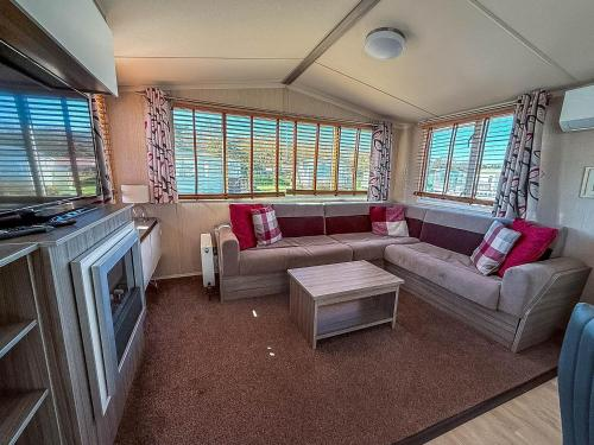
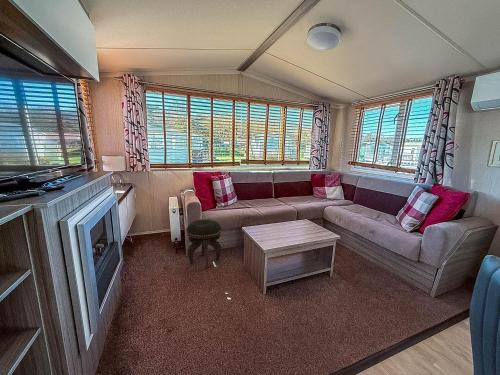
+ footstool [186,218,222,269]
